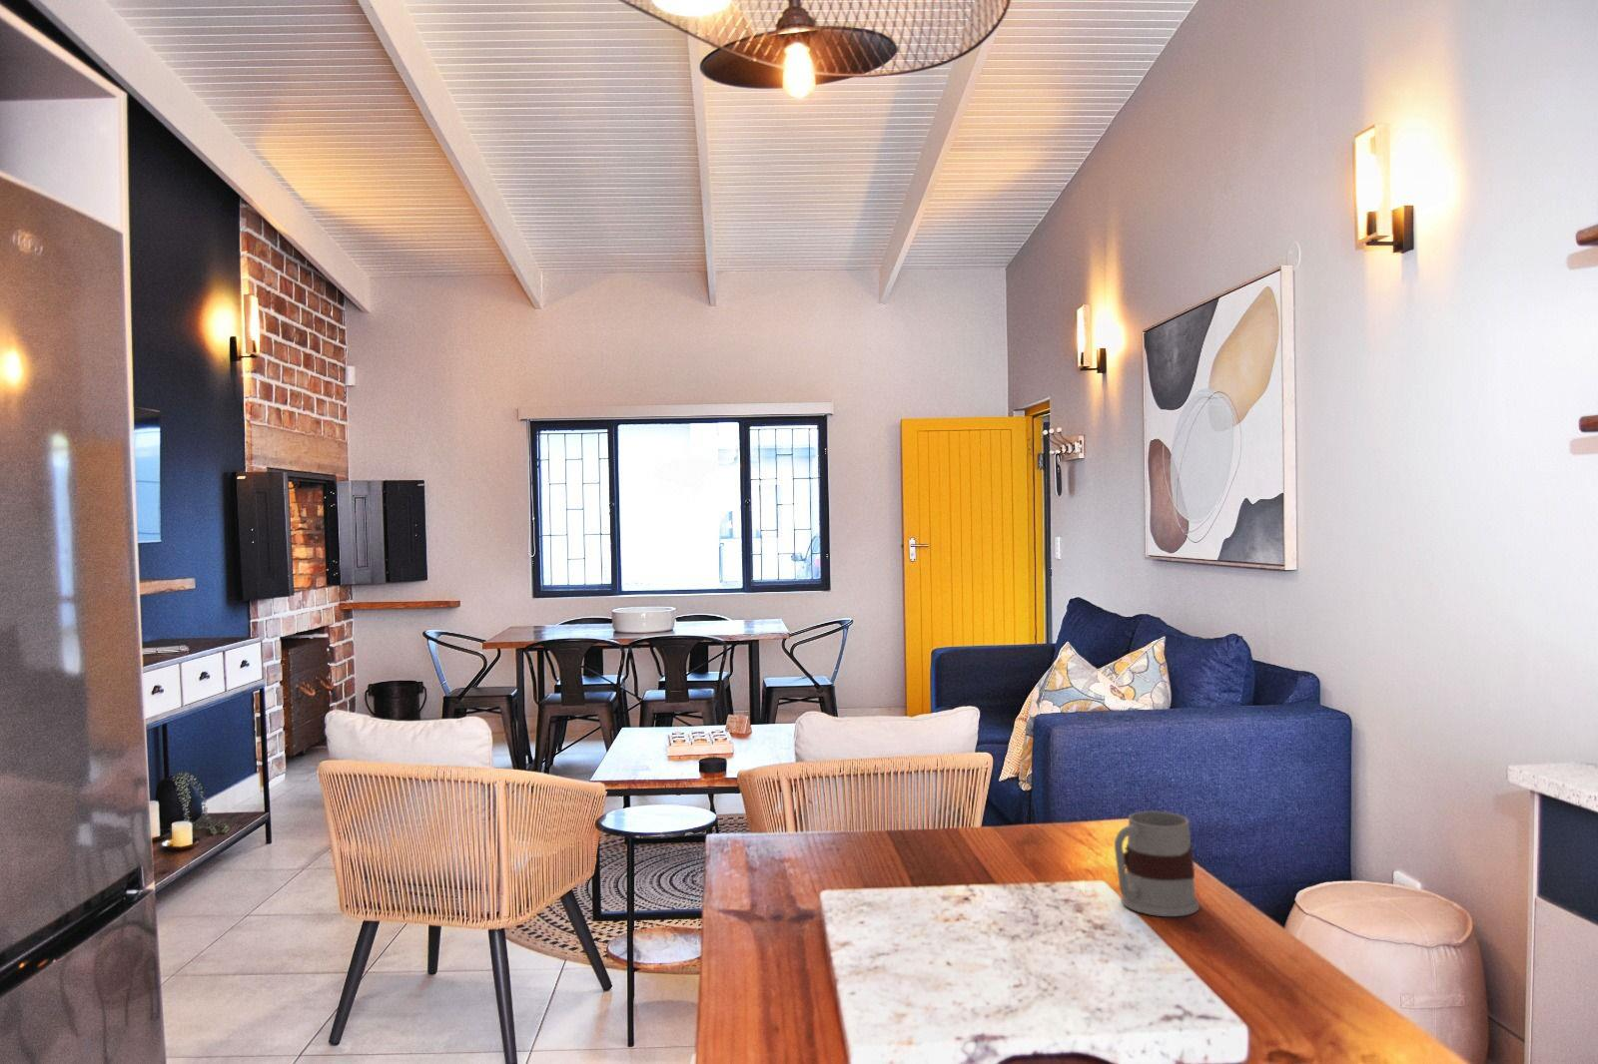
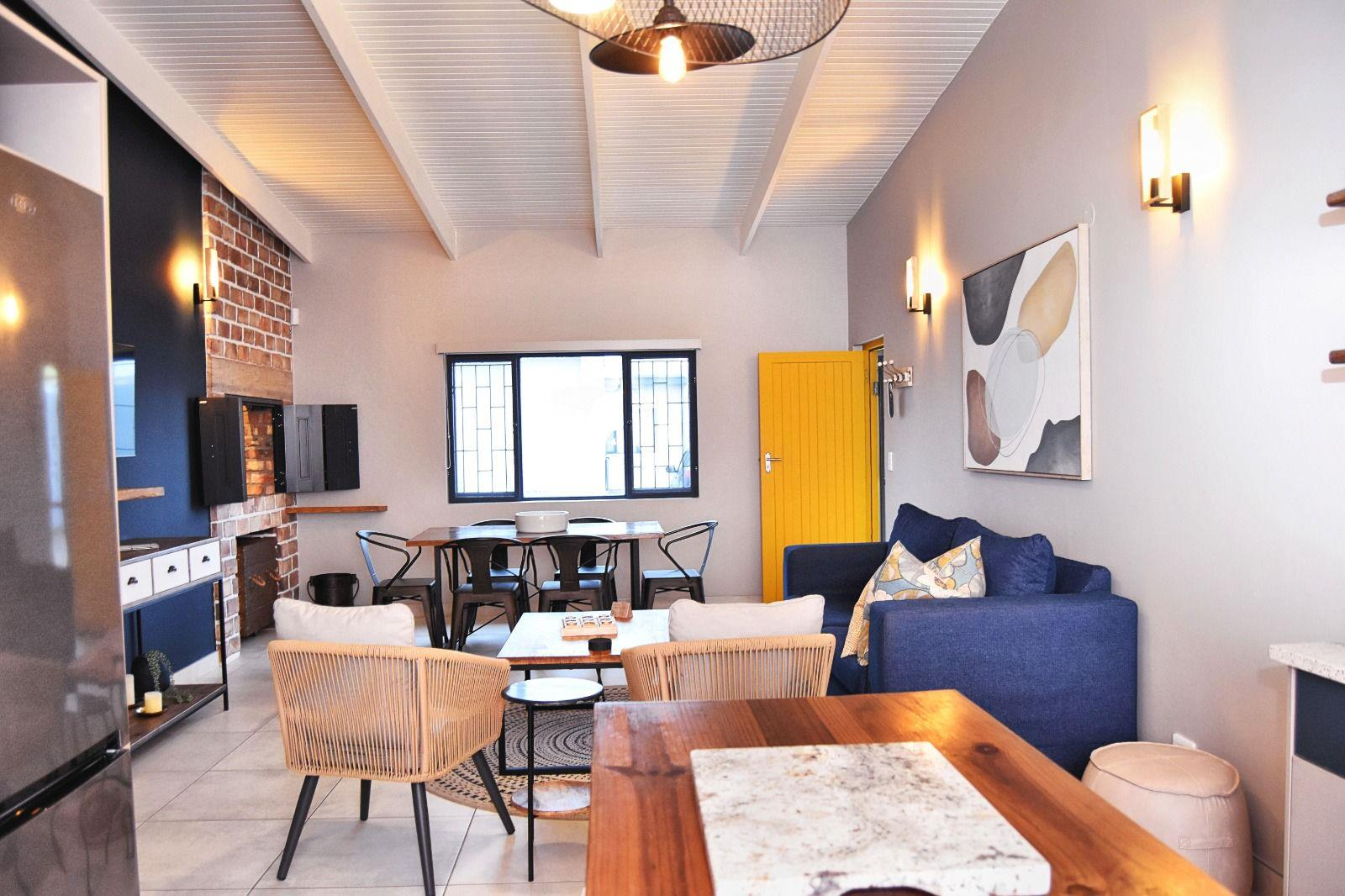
- mug [1113,811,1200,917]
